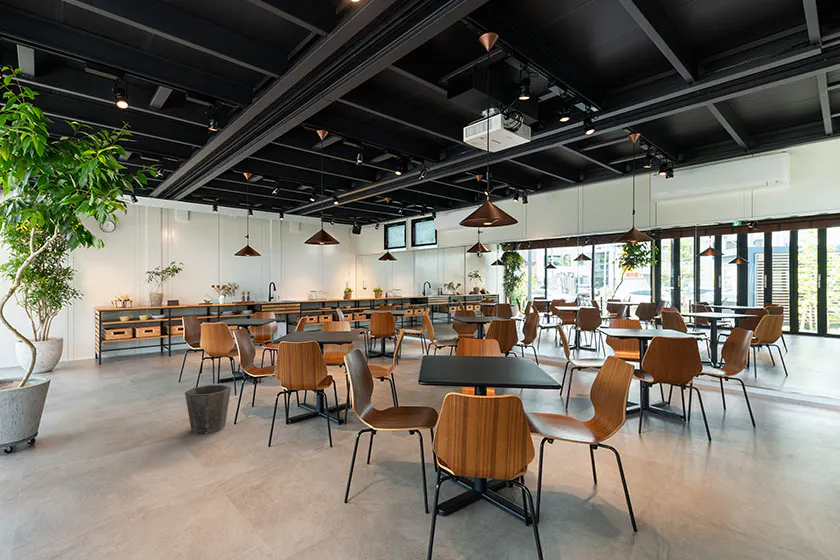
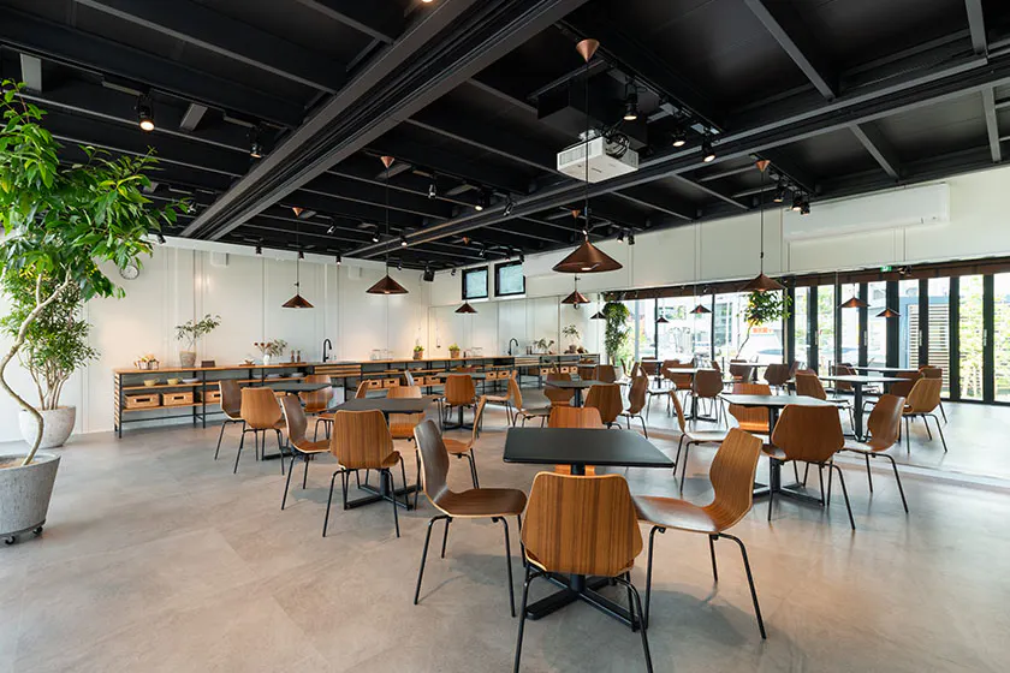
- waste bin [184,384,232,435]
